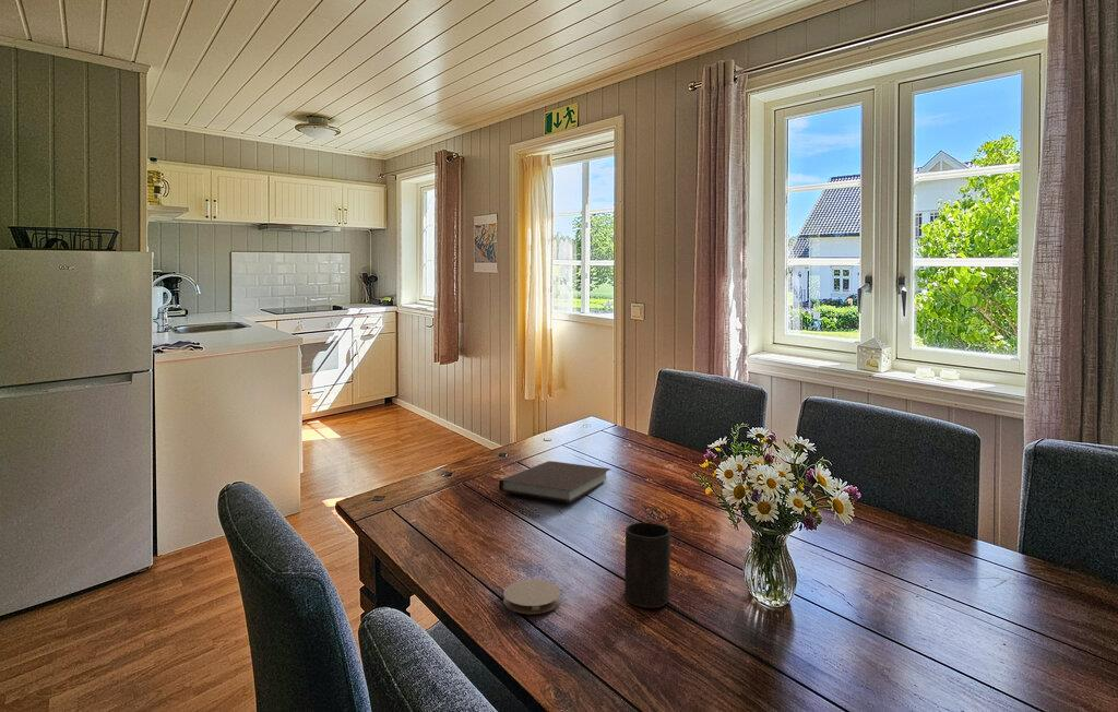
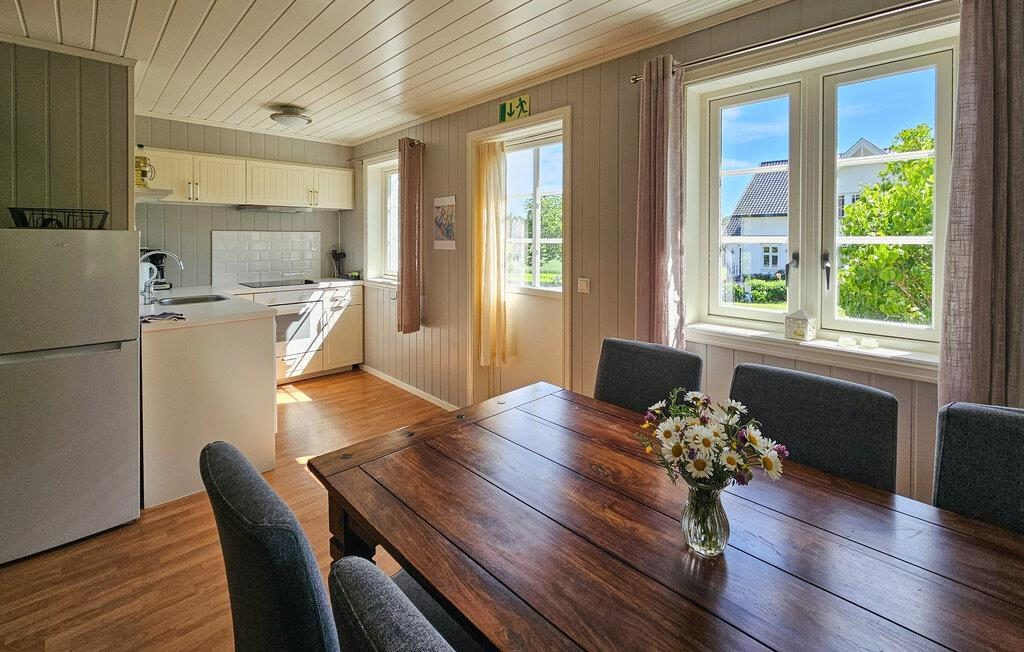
- notebook [498,460,612,505]
- coaster [502,579,562,615]
- cup [623,521,671,609]
